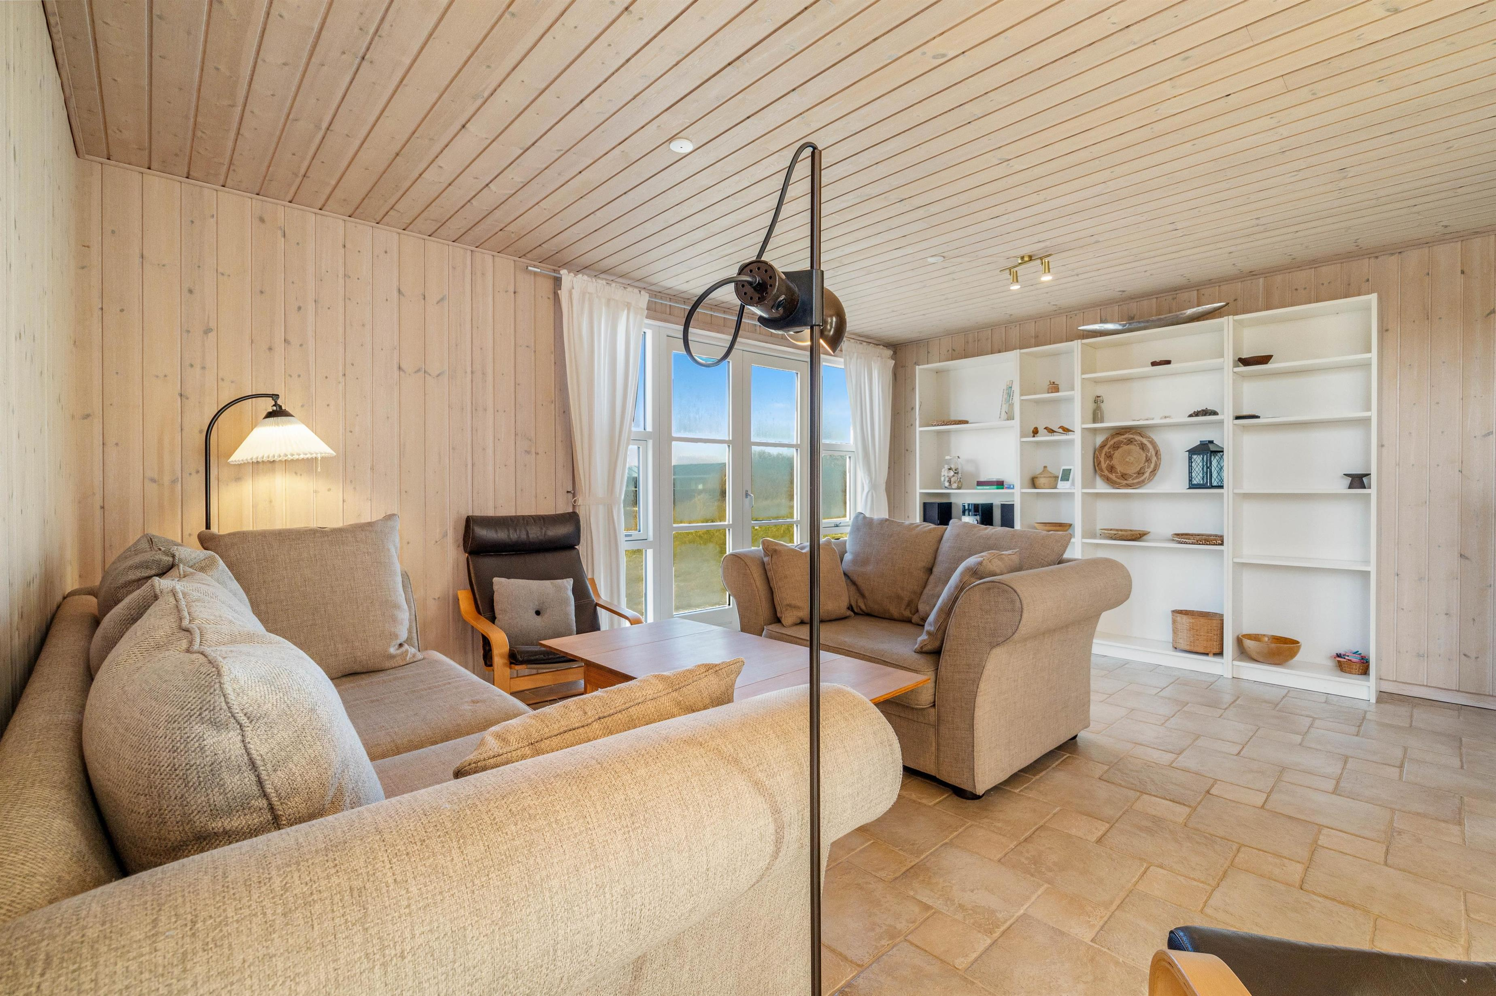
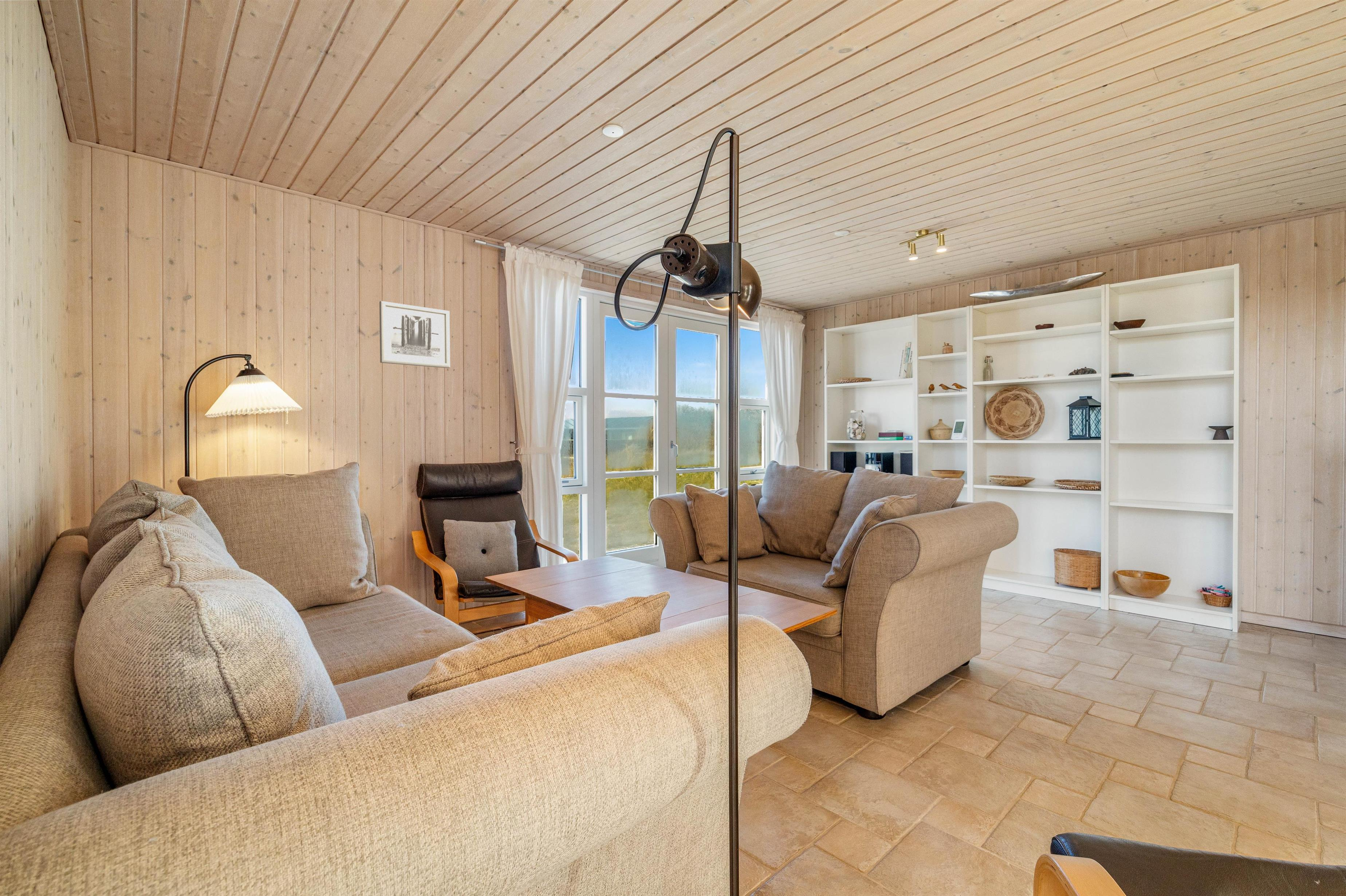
+ wall art [379,300,450,369]
